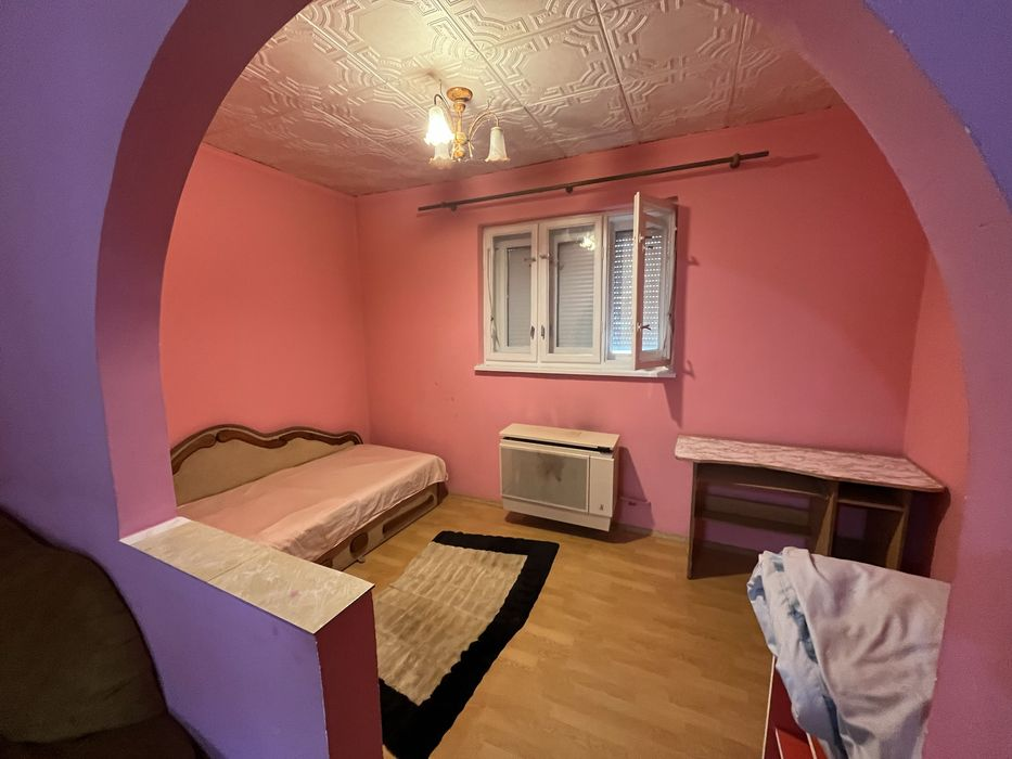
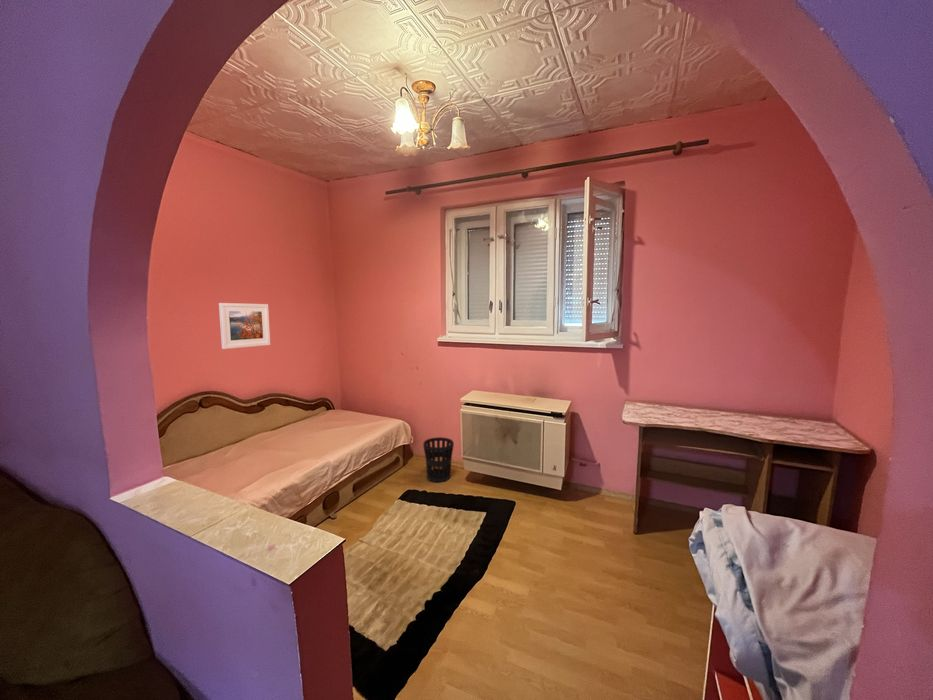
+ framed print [218,302,271,350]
+ wastebasket [422,436,455,483]
